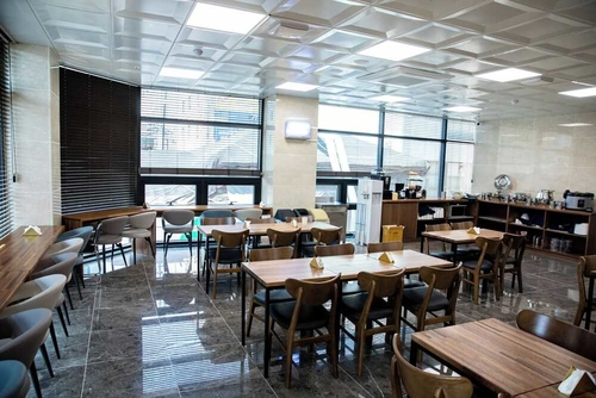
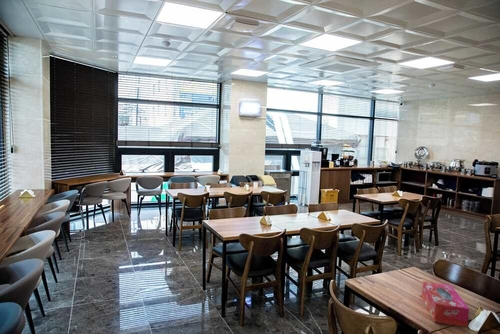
+ tissue box [421,280,470,328]
